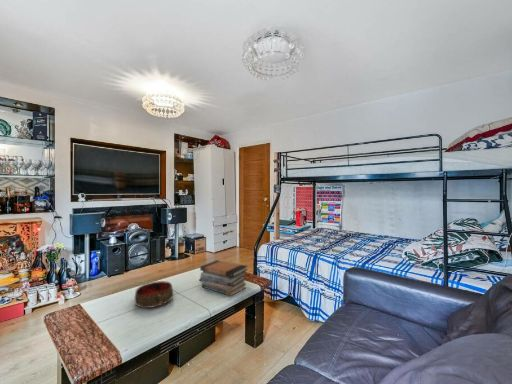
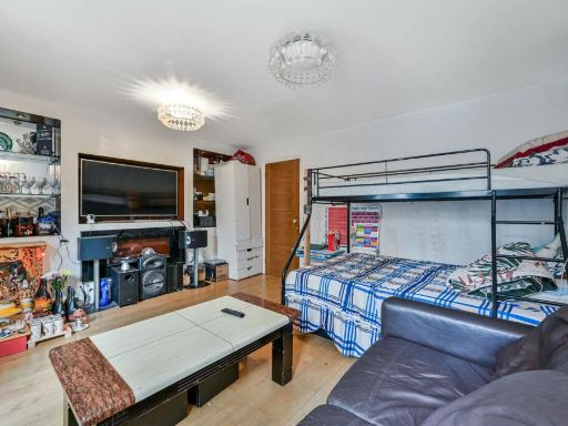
- bowl [134,280,174,309]
- book stack [199,259,249,297]
